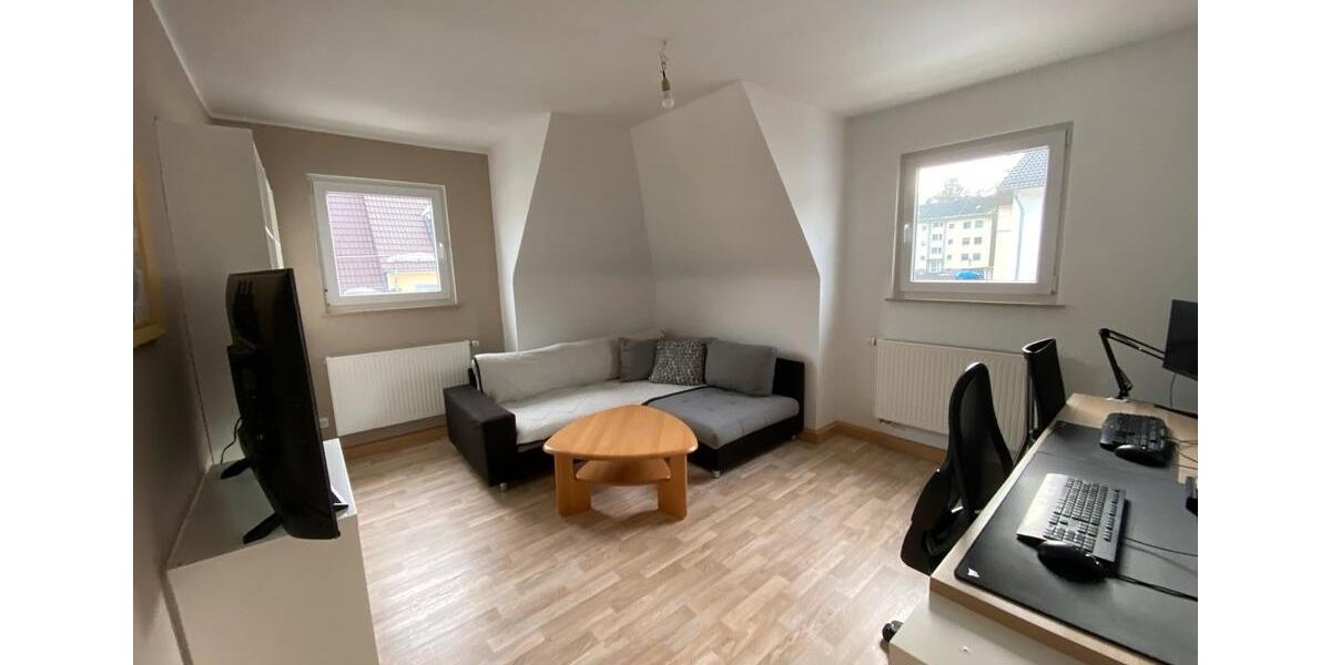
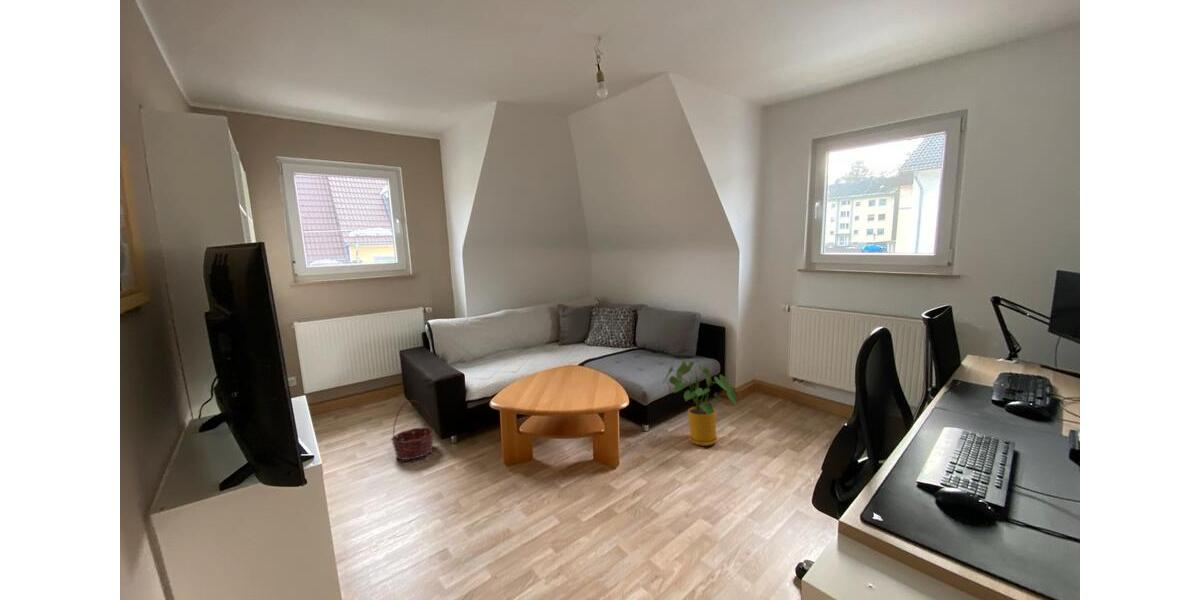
+ basket [390,399,436,461]
+ house plant [662,360,737,447]
